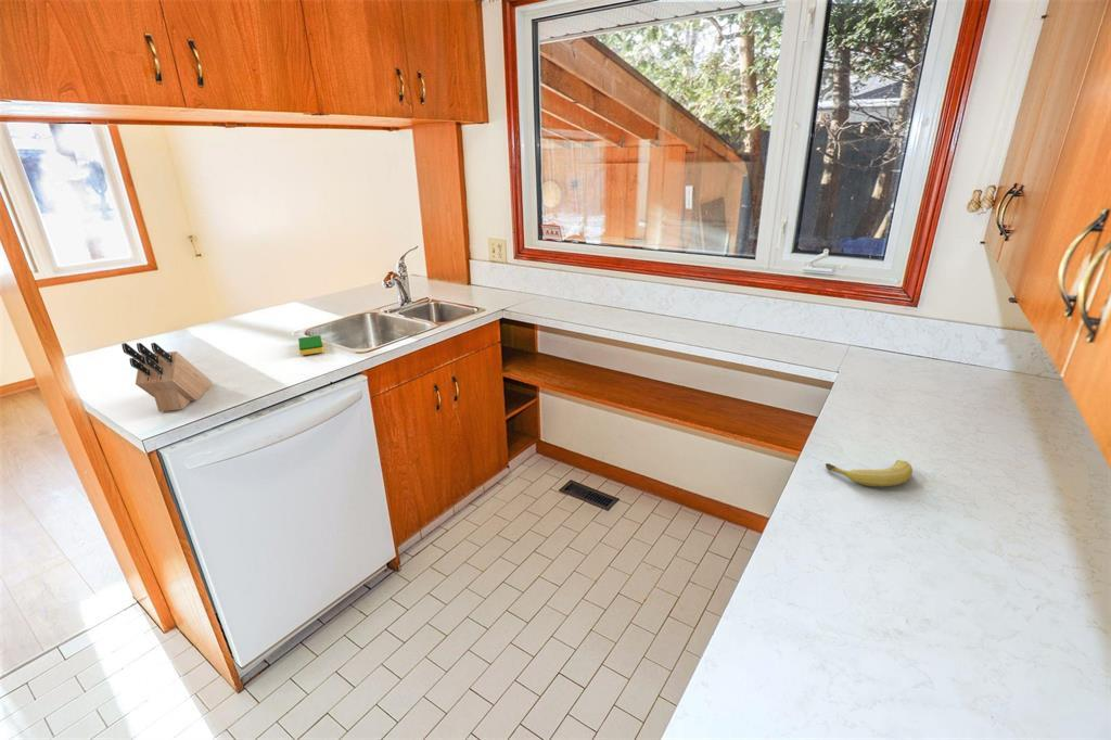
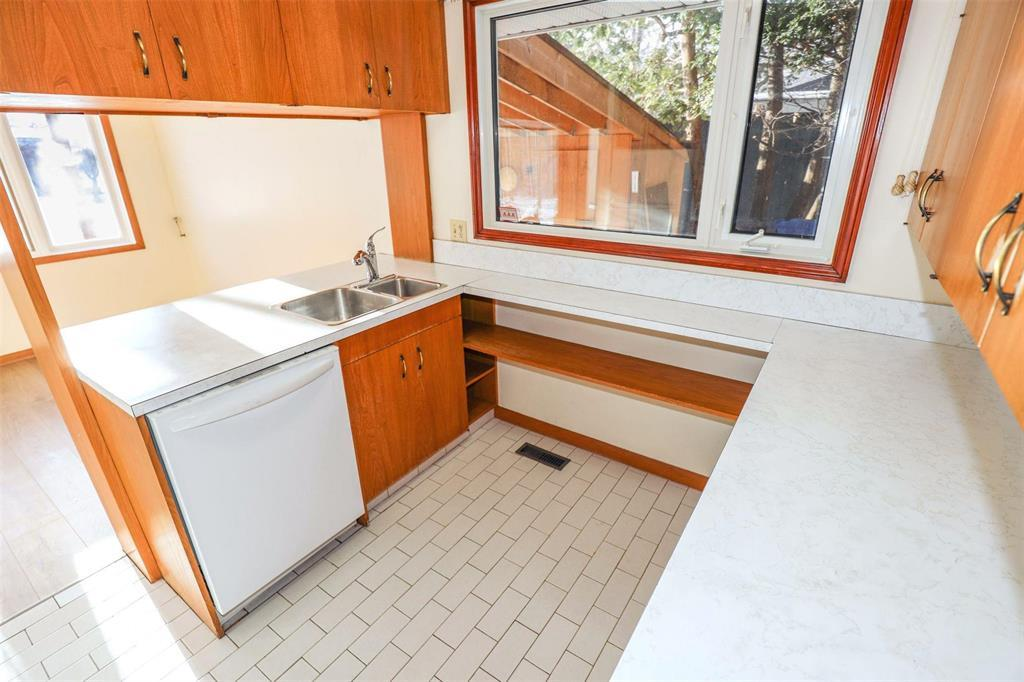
- dish sponge [297,334,324,356]
- knife block [120,342,214,412]
- fruit [825,459,914,487]
